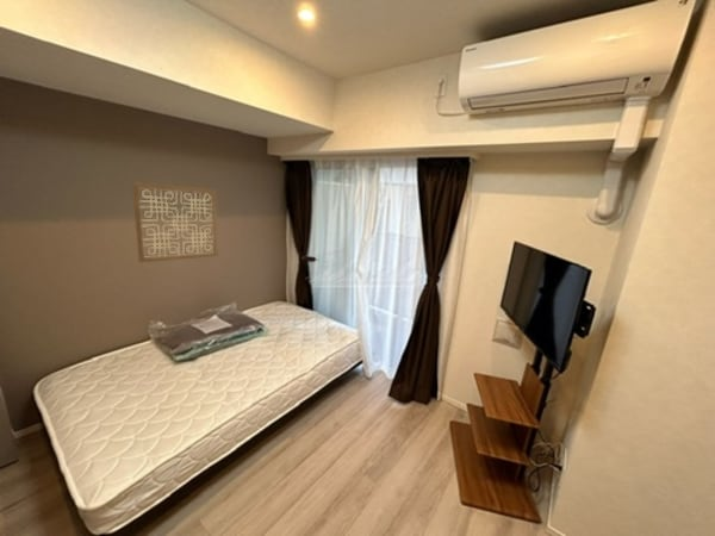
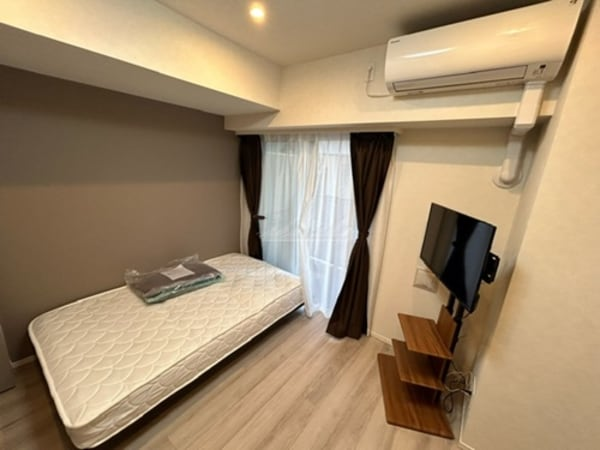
- wall art [131,181,219,263]
